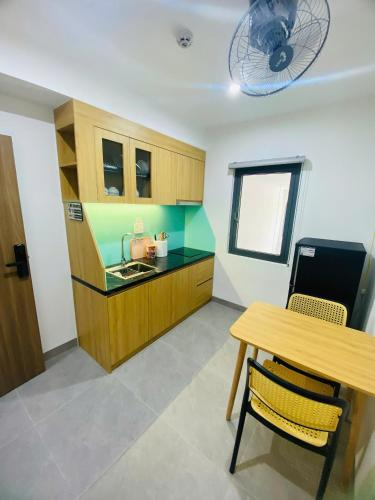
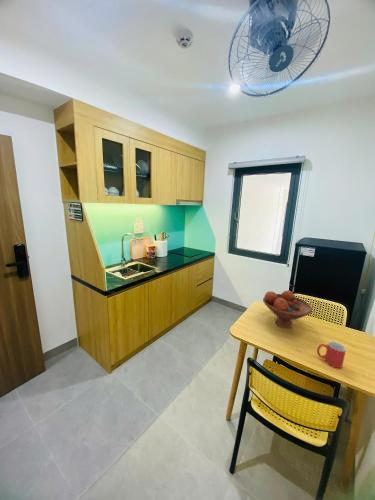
+ fruit bowl [262,289,313,329]
+ mug [316,341,347,369]
